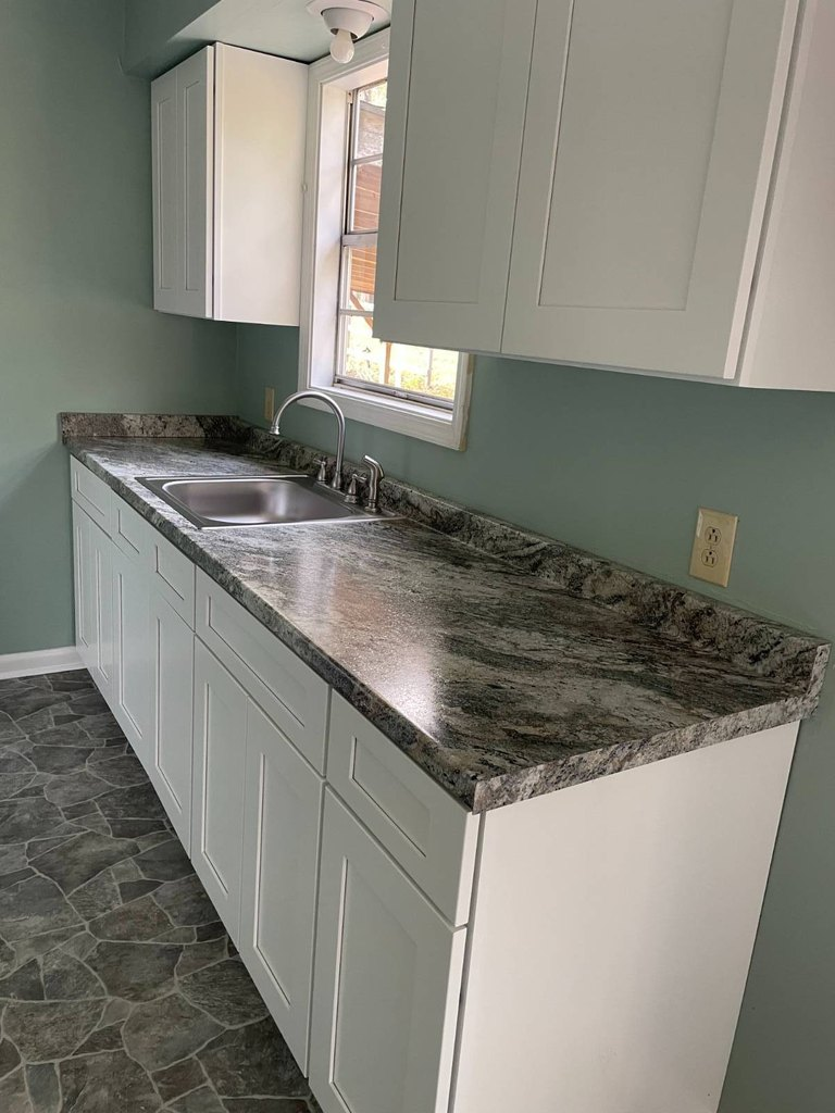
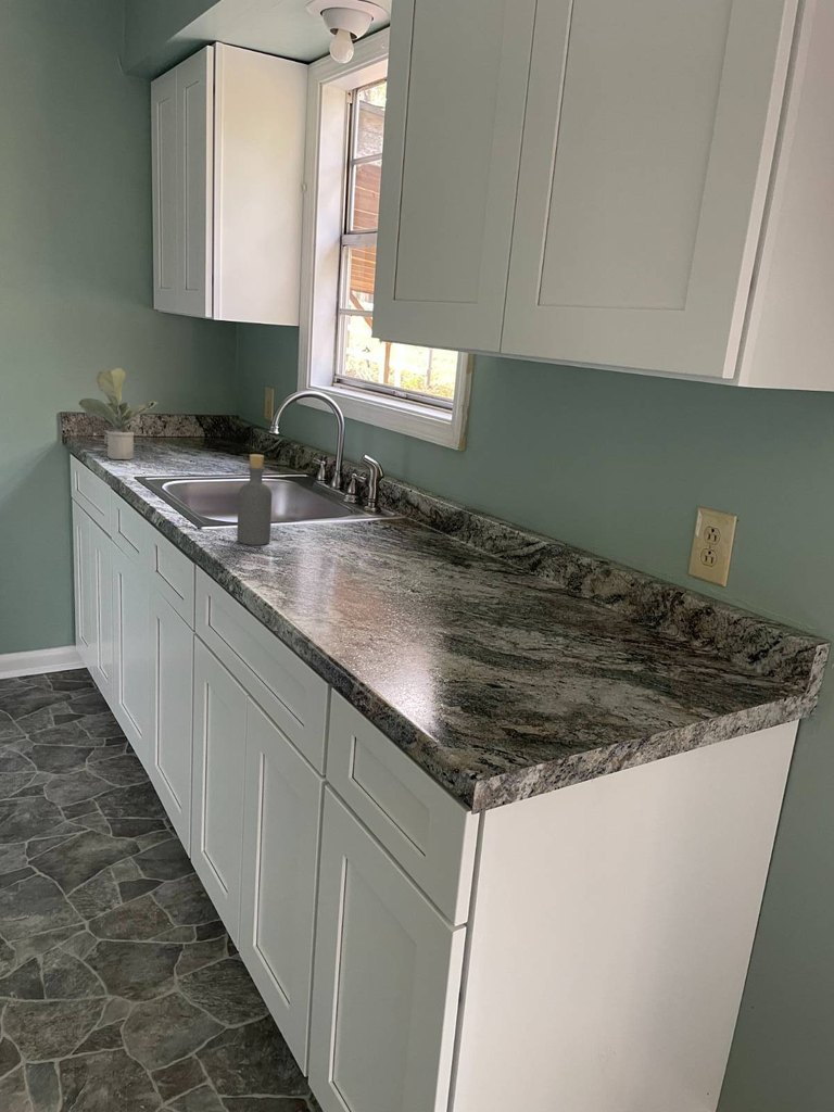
+ potted plant [77,367,159,460]
+ bottle [236,453,273,546]
